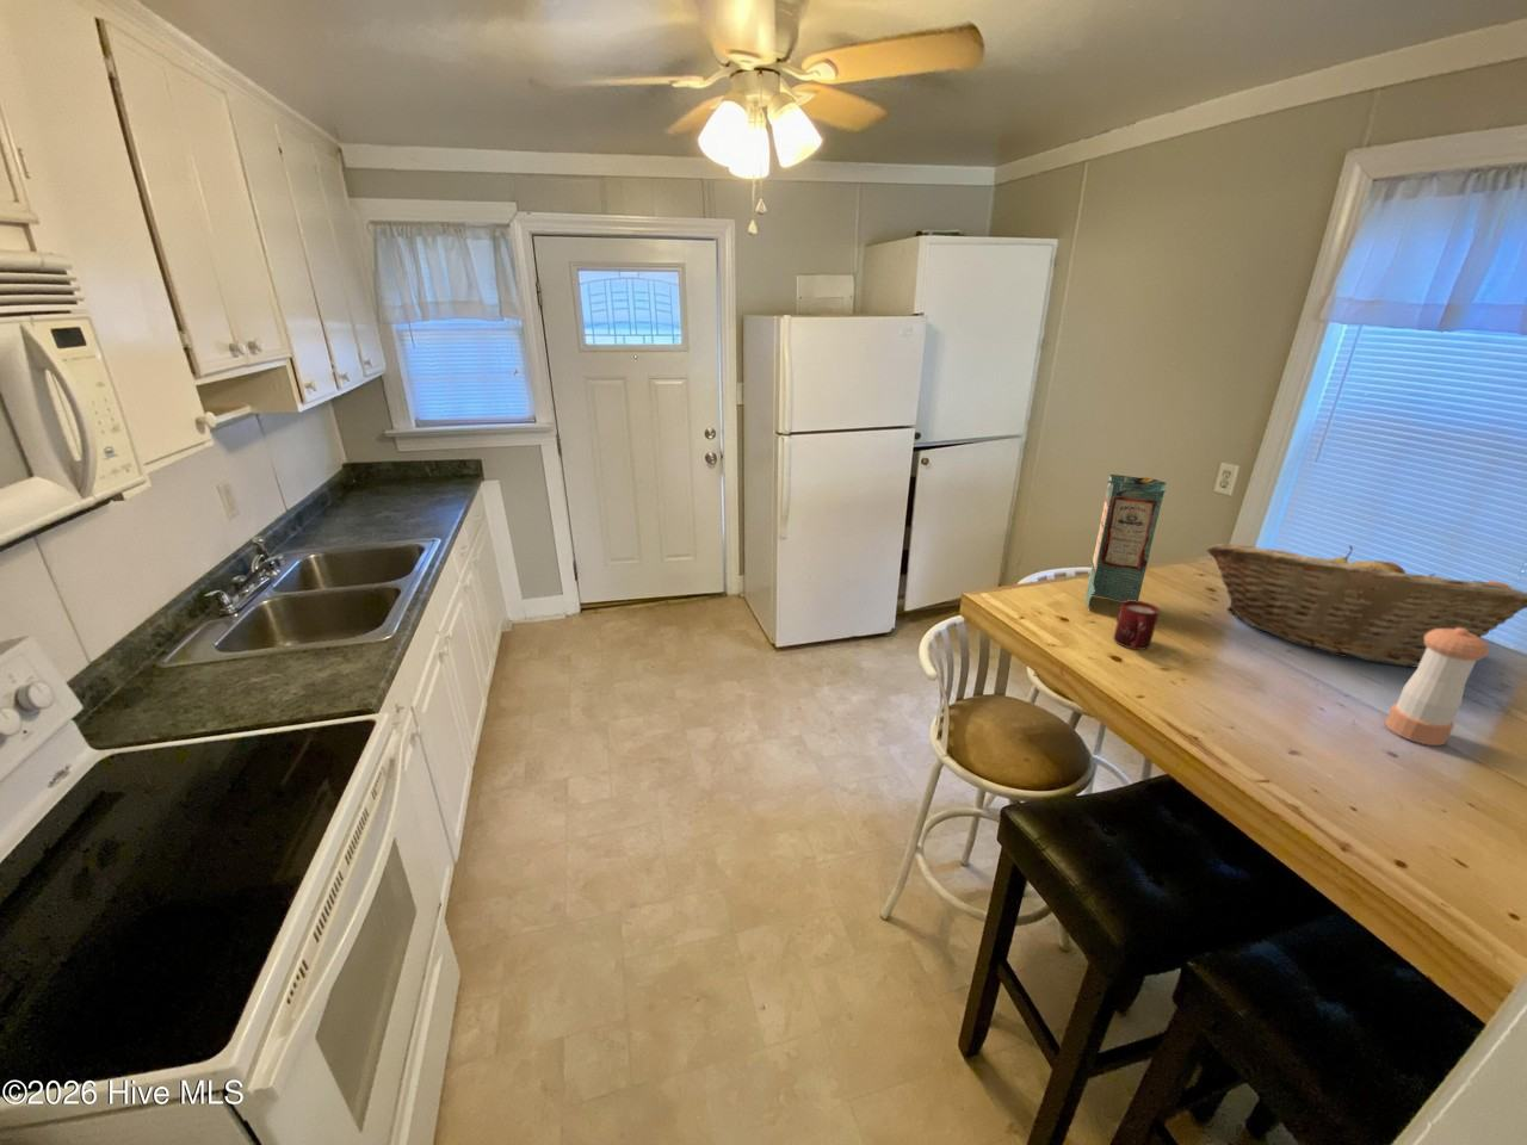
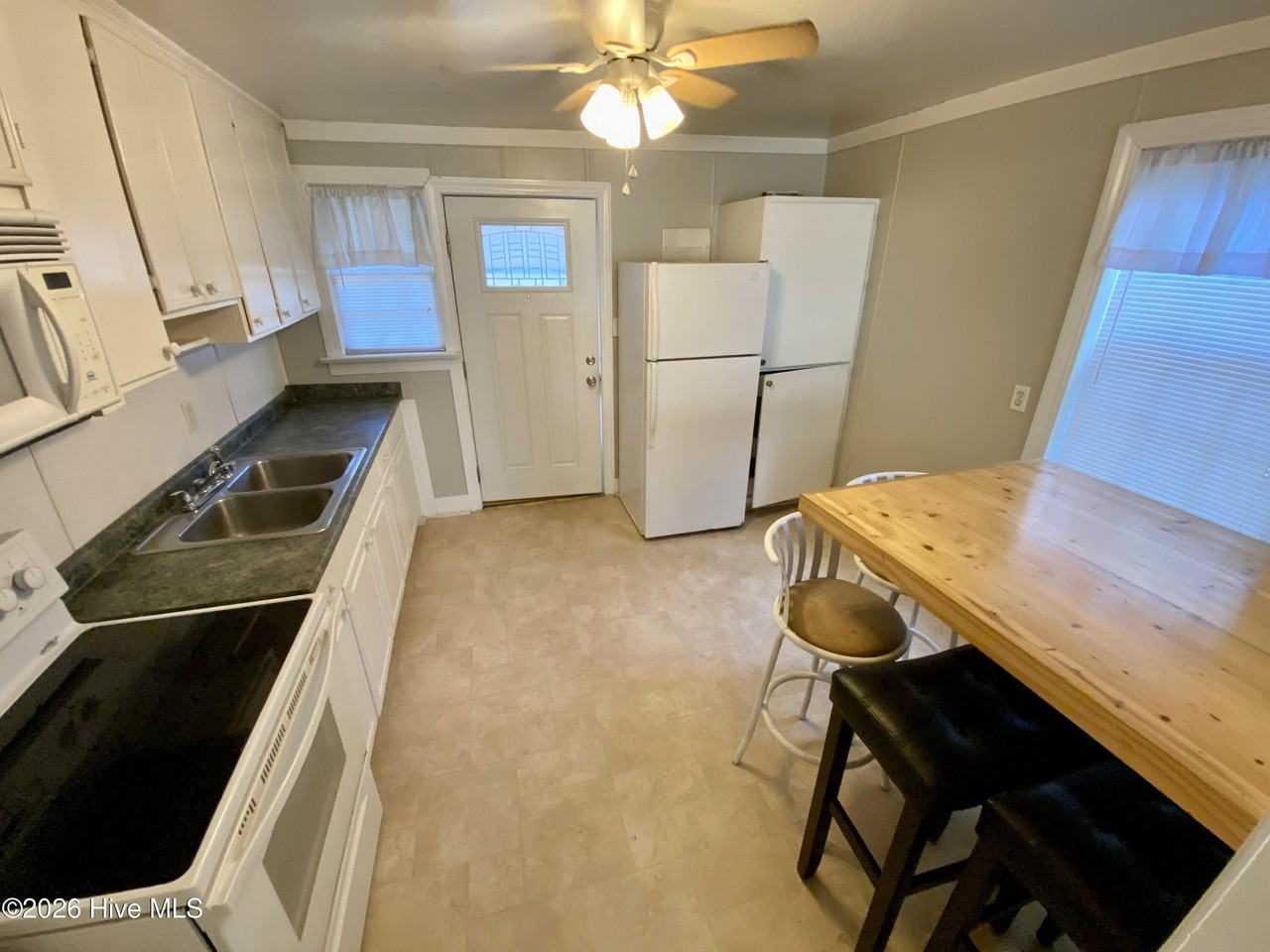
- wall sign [1085,474,1167,609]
- pepper shaker [1384,628,1490,747]
- fruit basket [1205,542,1527,669]
- cup [1112,600,1160,651]
